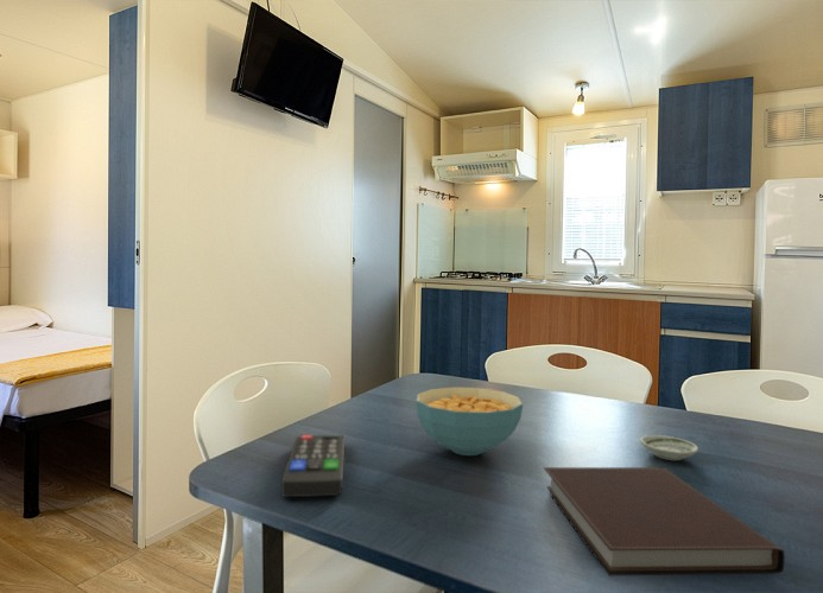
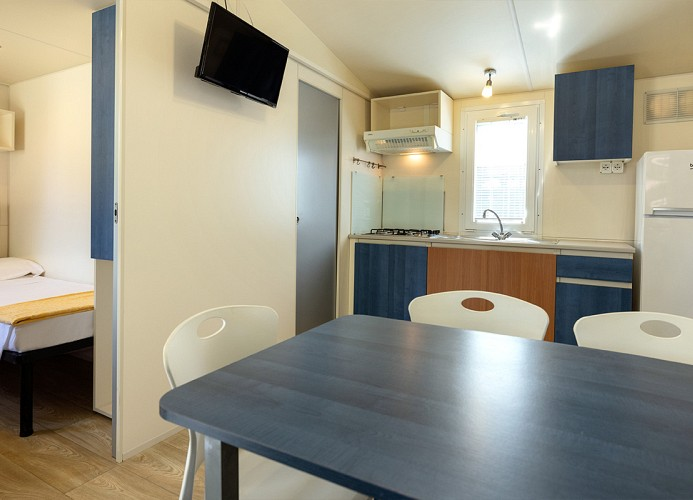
- cereal bowl [414,387,524,457]
- remote control [280,434,346,498]
- saucer [639,434,699,461]
- notebook [542,466,786,578]
